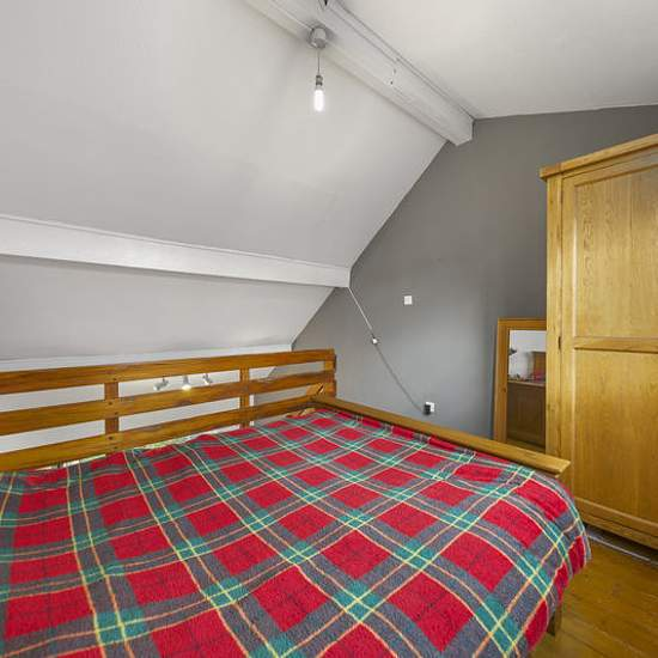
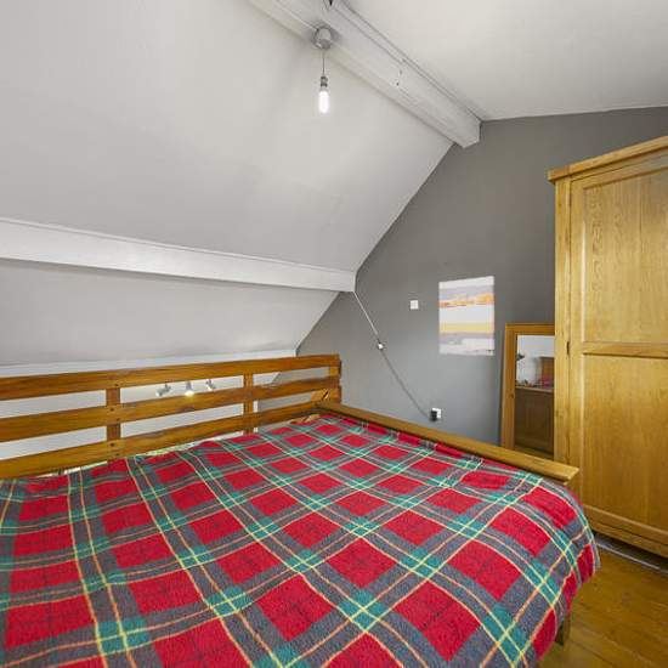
+ wall art [438,276,496,357]
